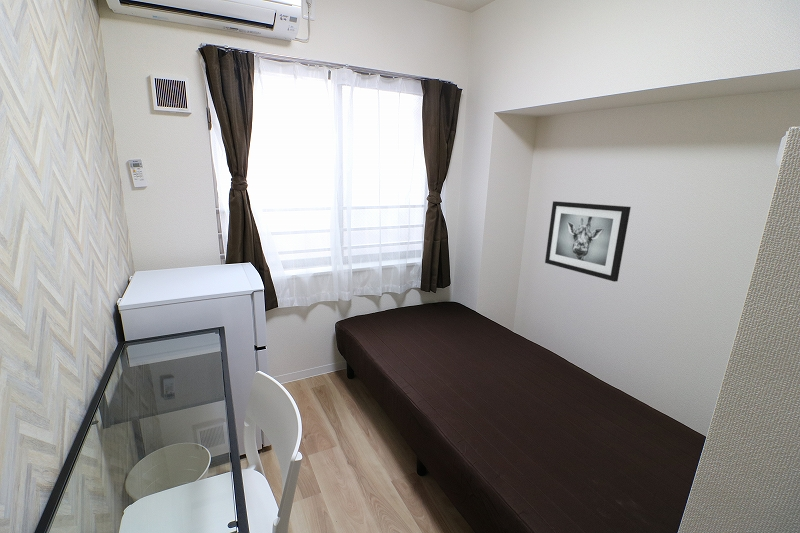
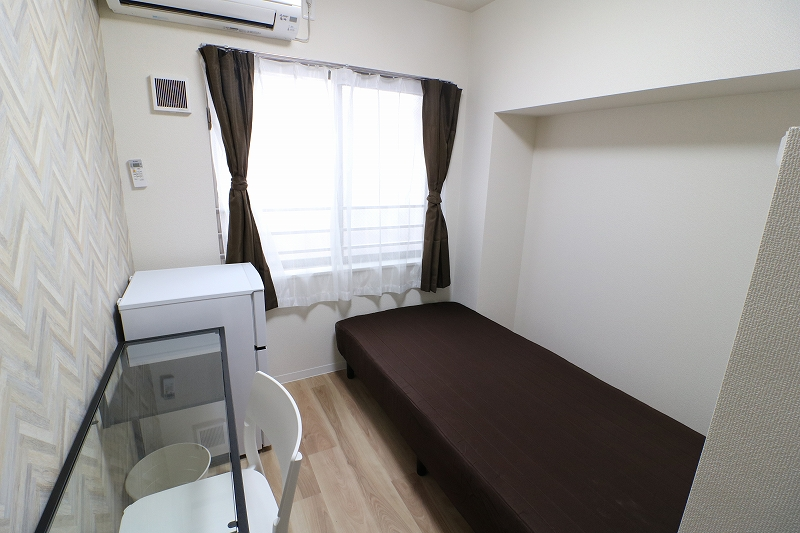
- wall art [544,200,632,283]
